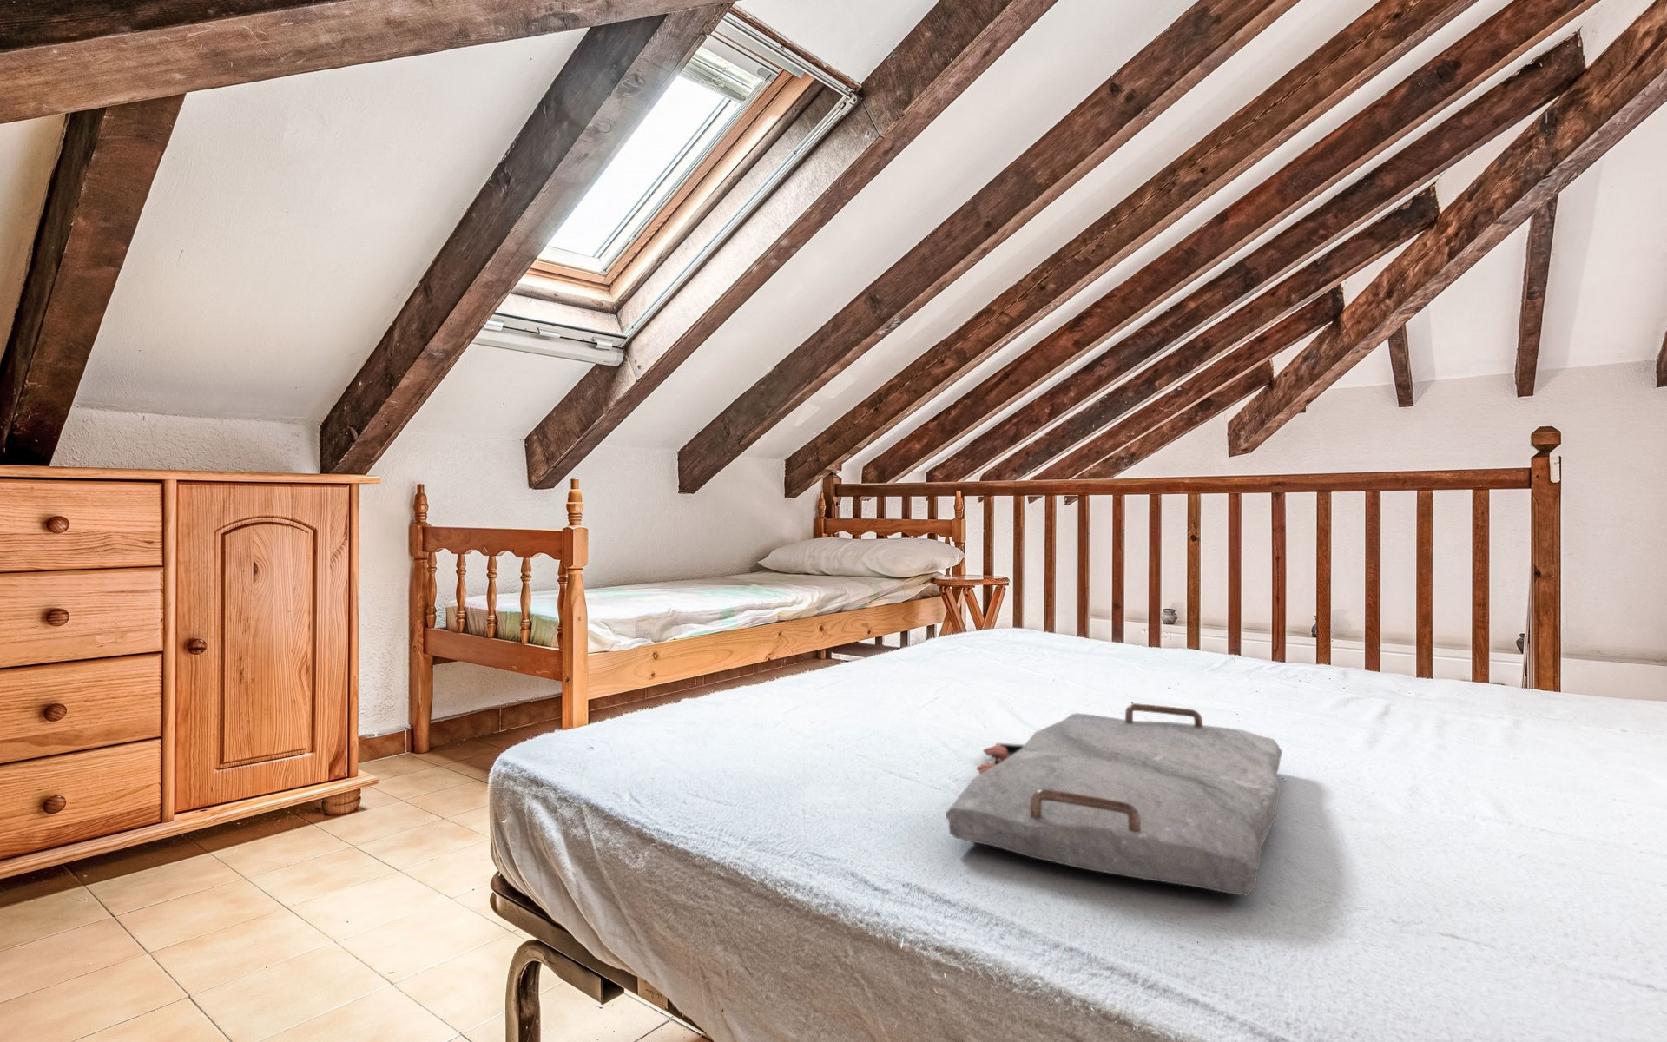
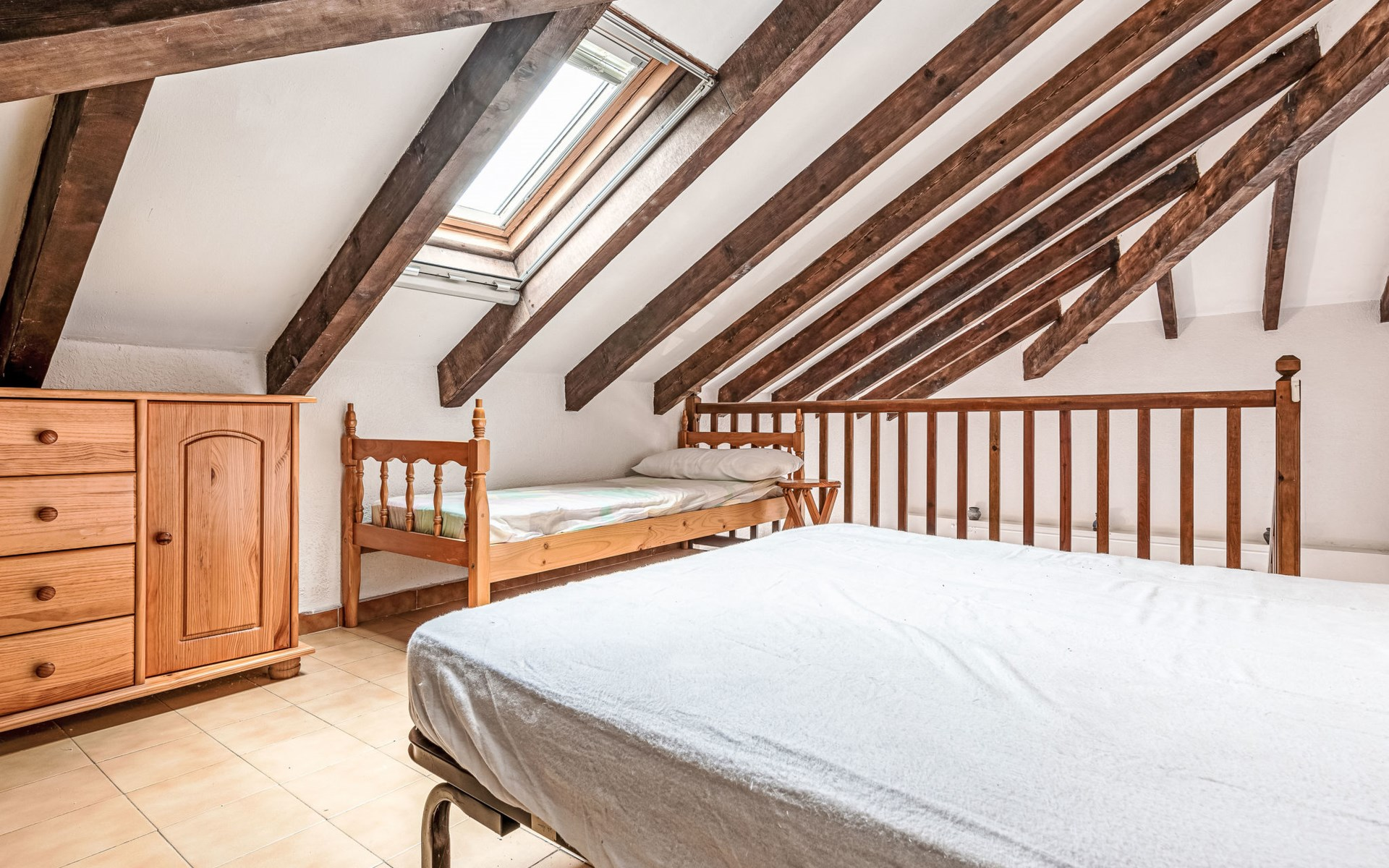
- serving tray [945,702,1283,896]
